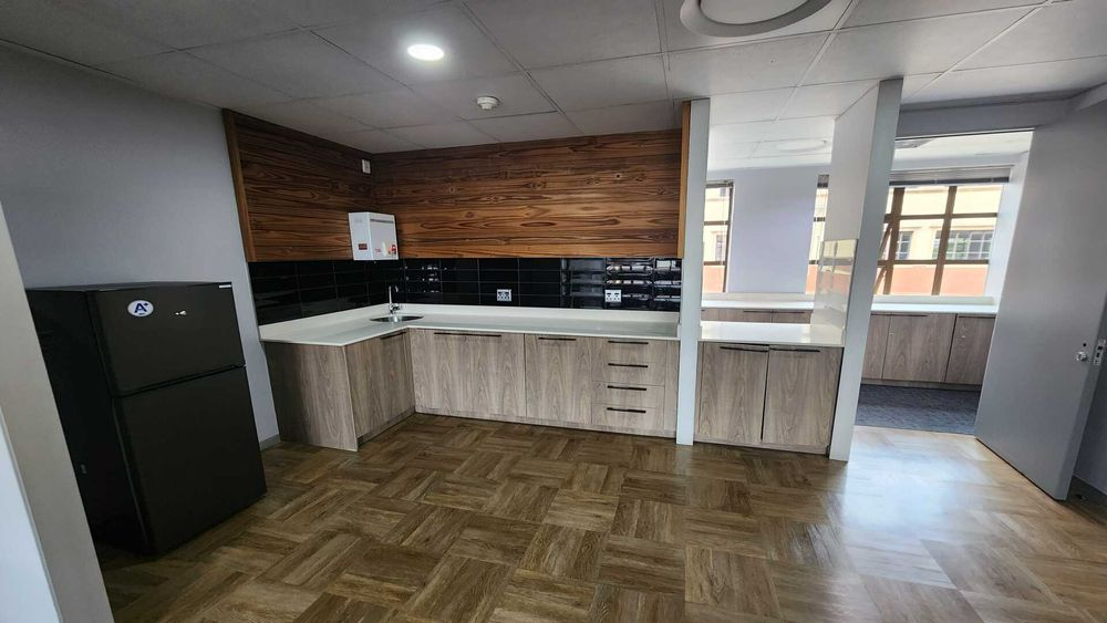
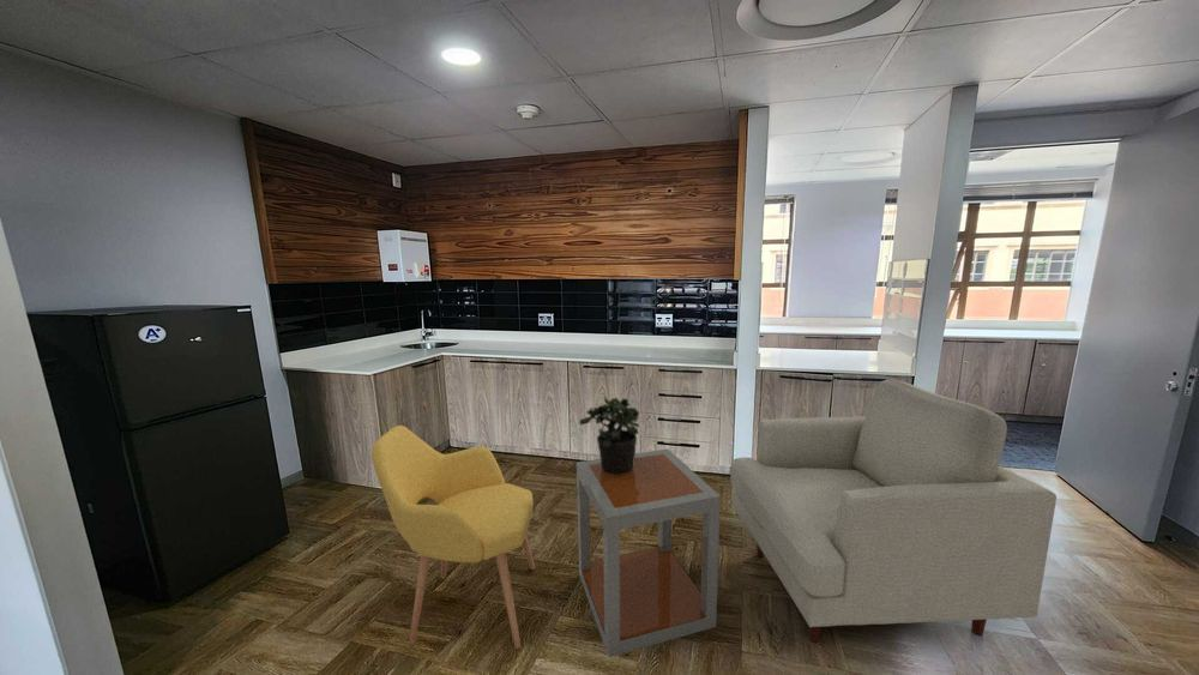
+ chair [729,378,1058,644]
+ side table [576,447,722,658]
+ potted plant [578,394,640,475]
+ chair [370,424,536,650]
